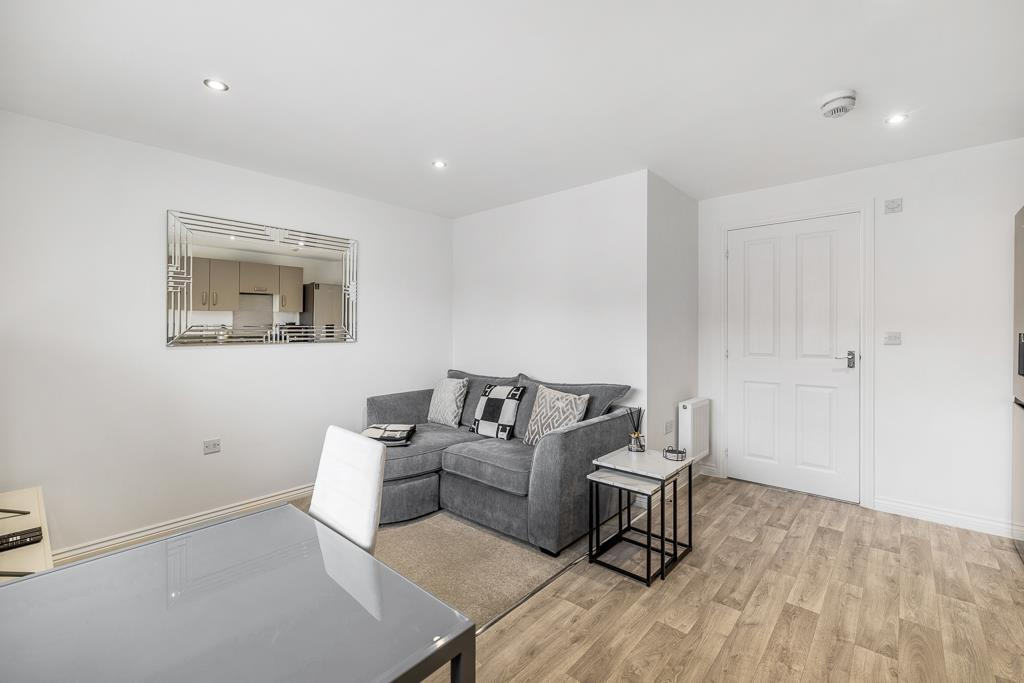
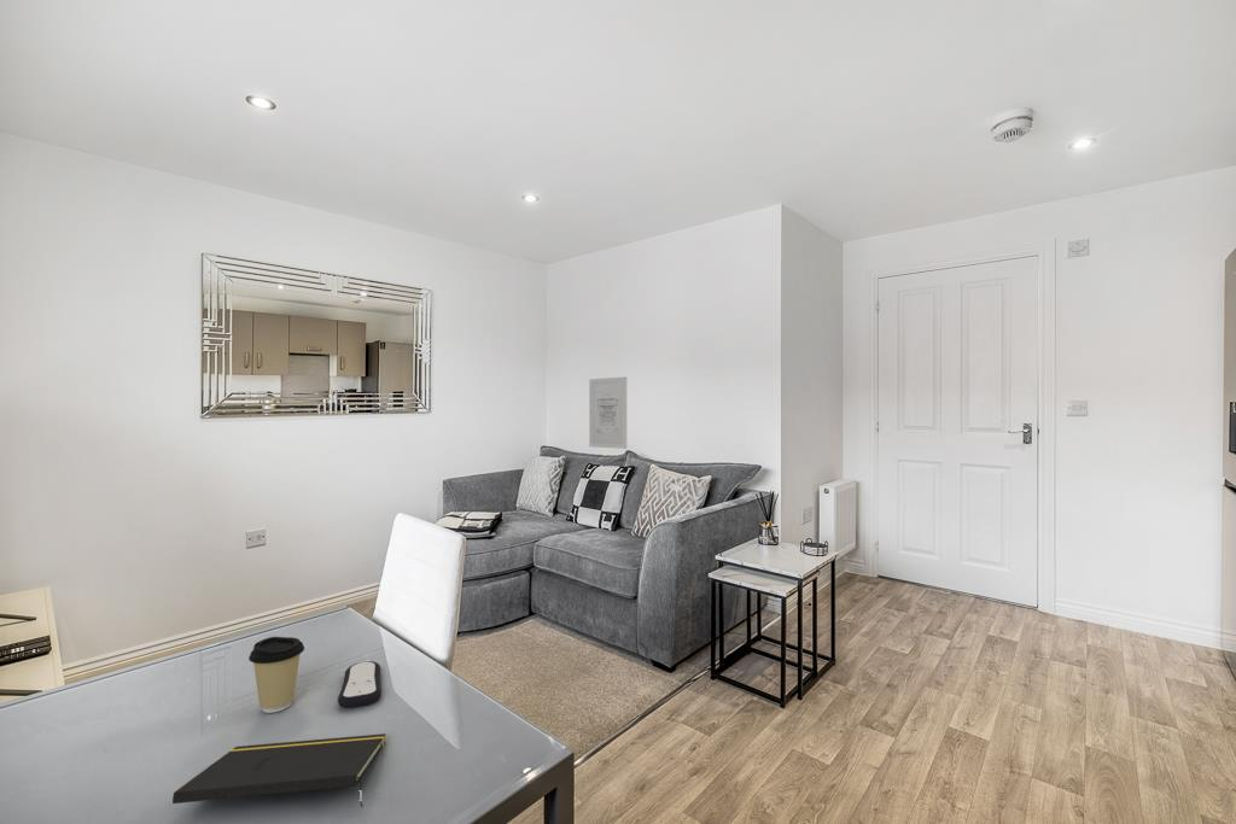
+ wall art [588,375,628,450]
+ coffee cup [247,636,305,714]
+ remote control [337,660,383,709]
+ notepad [171,732,386,808]
